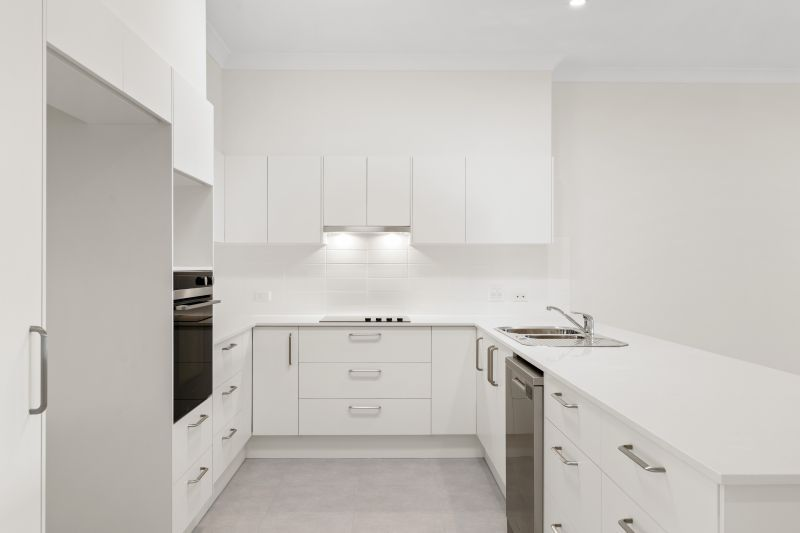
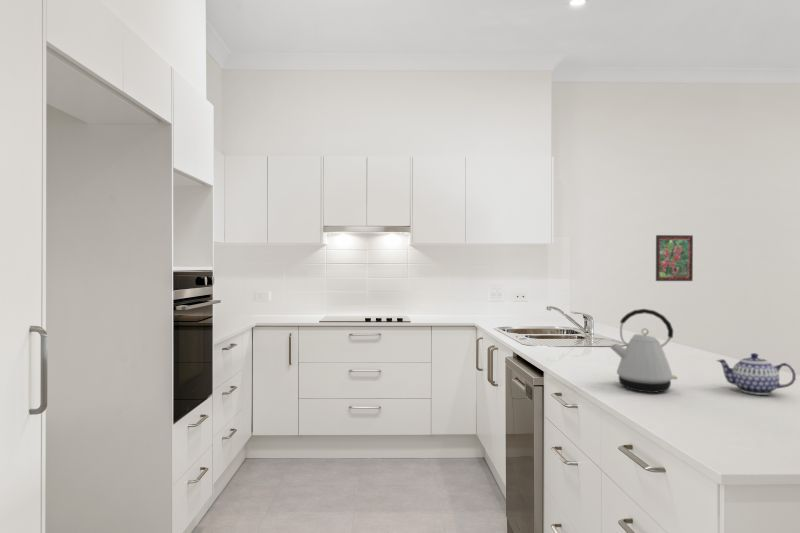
+ kettle [609,308,678,394]
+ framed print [655,234,694,282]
+ teapot [716,352,797,396]
